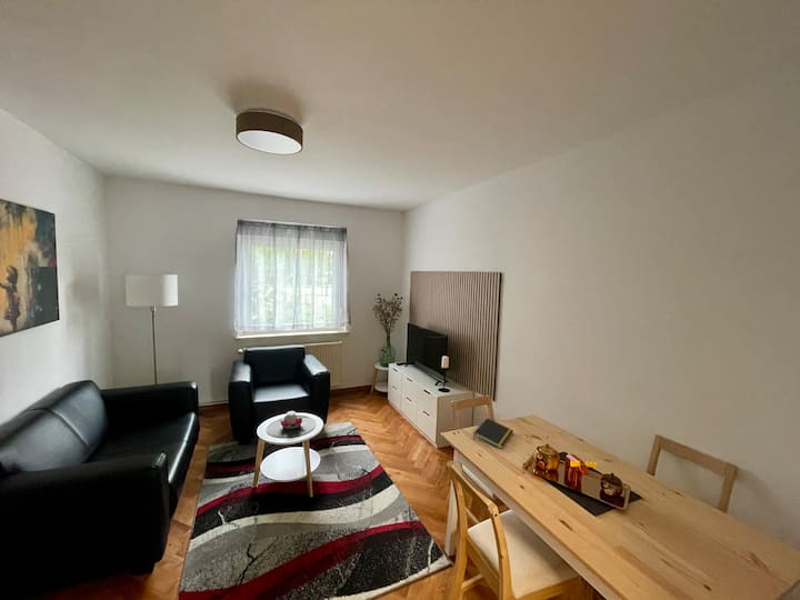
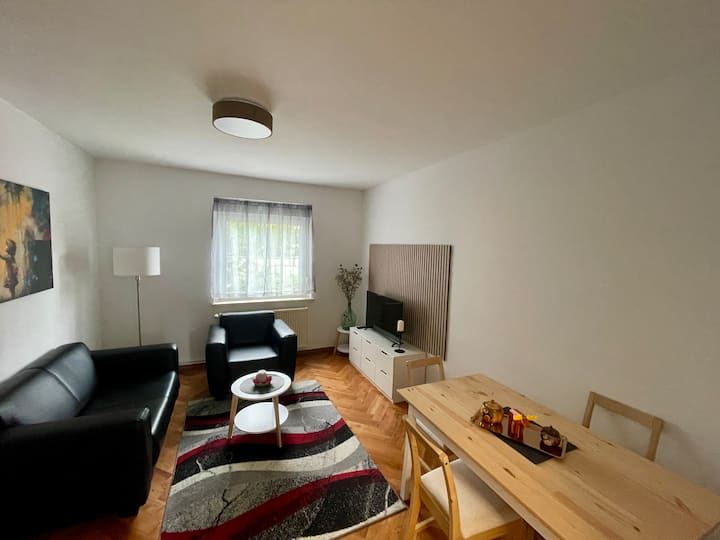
- notepad [472,417,514,450]
